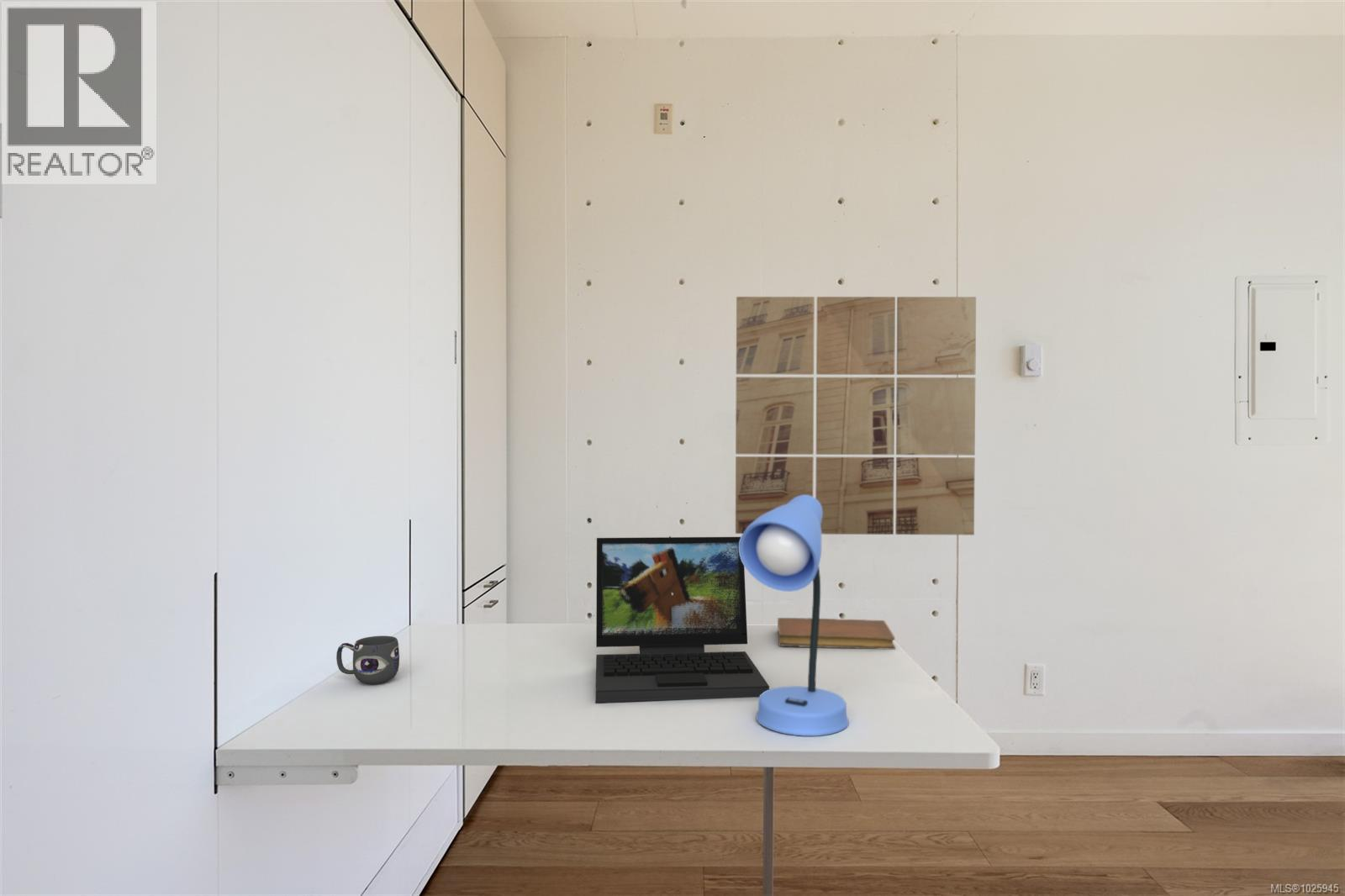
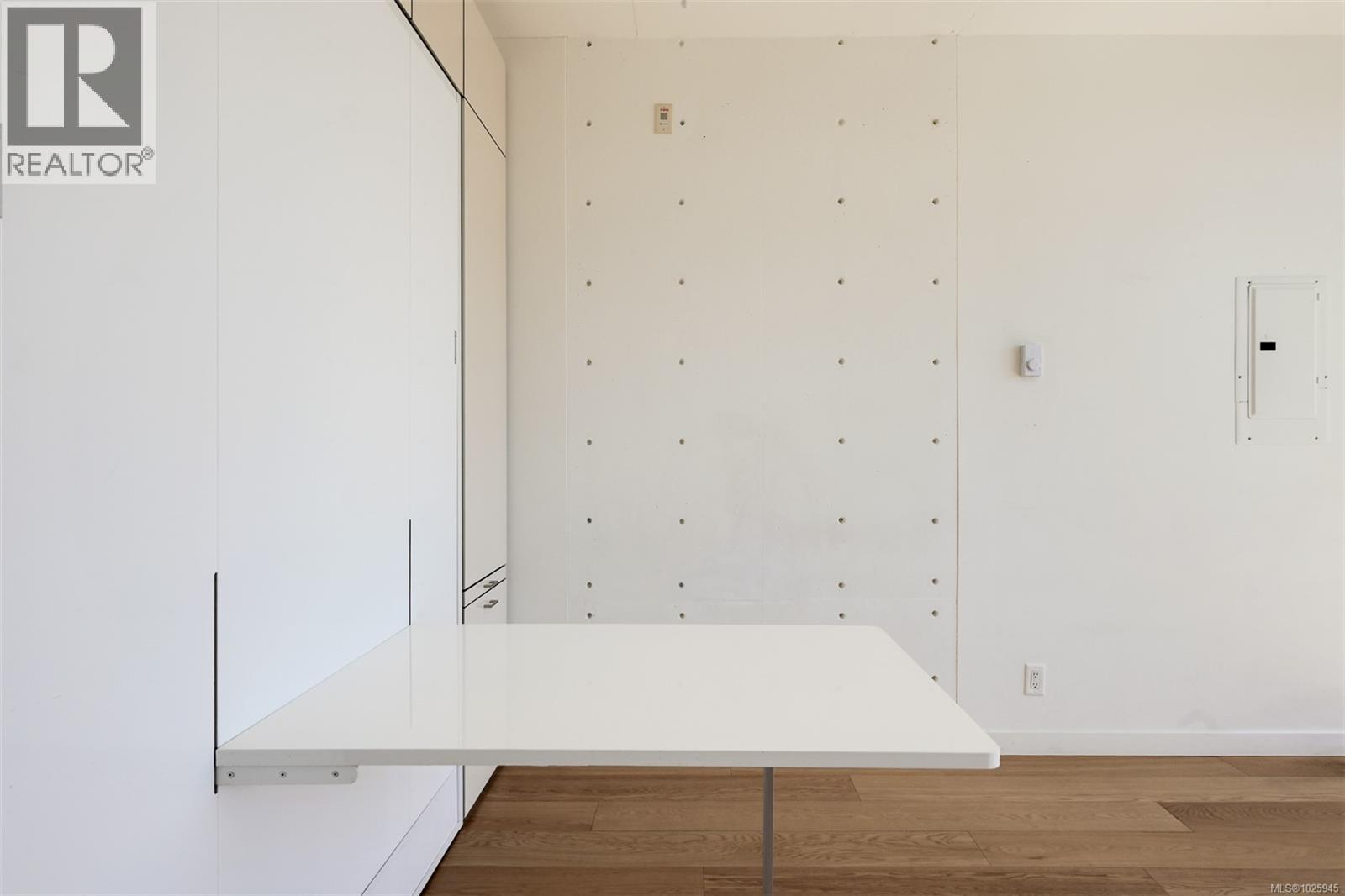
- laptop [595,535,770,704]
- wall art [735,296,977,536]
- desk lamp [739,495,850,737]
- mug [335,635,400,685]
- notebook [777,617,896,651]
